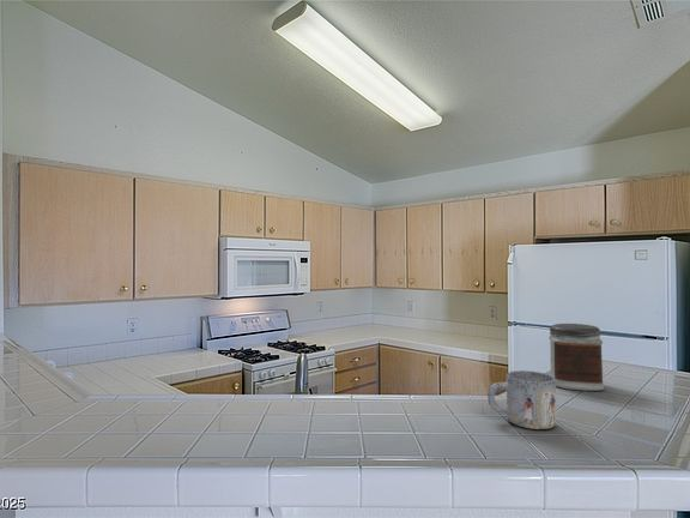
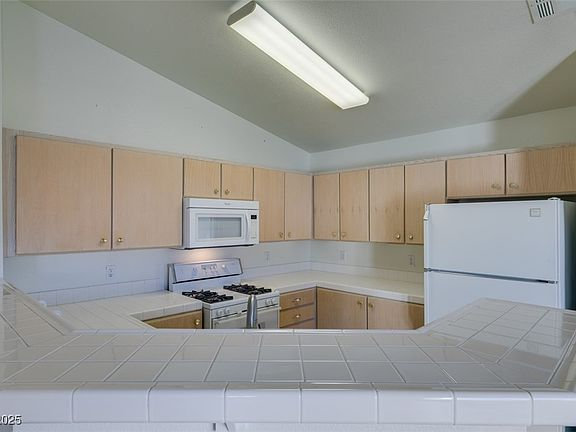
- jar [547,323,605,392]
- mug [486,369,557,430]
